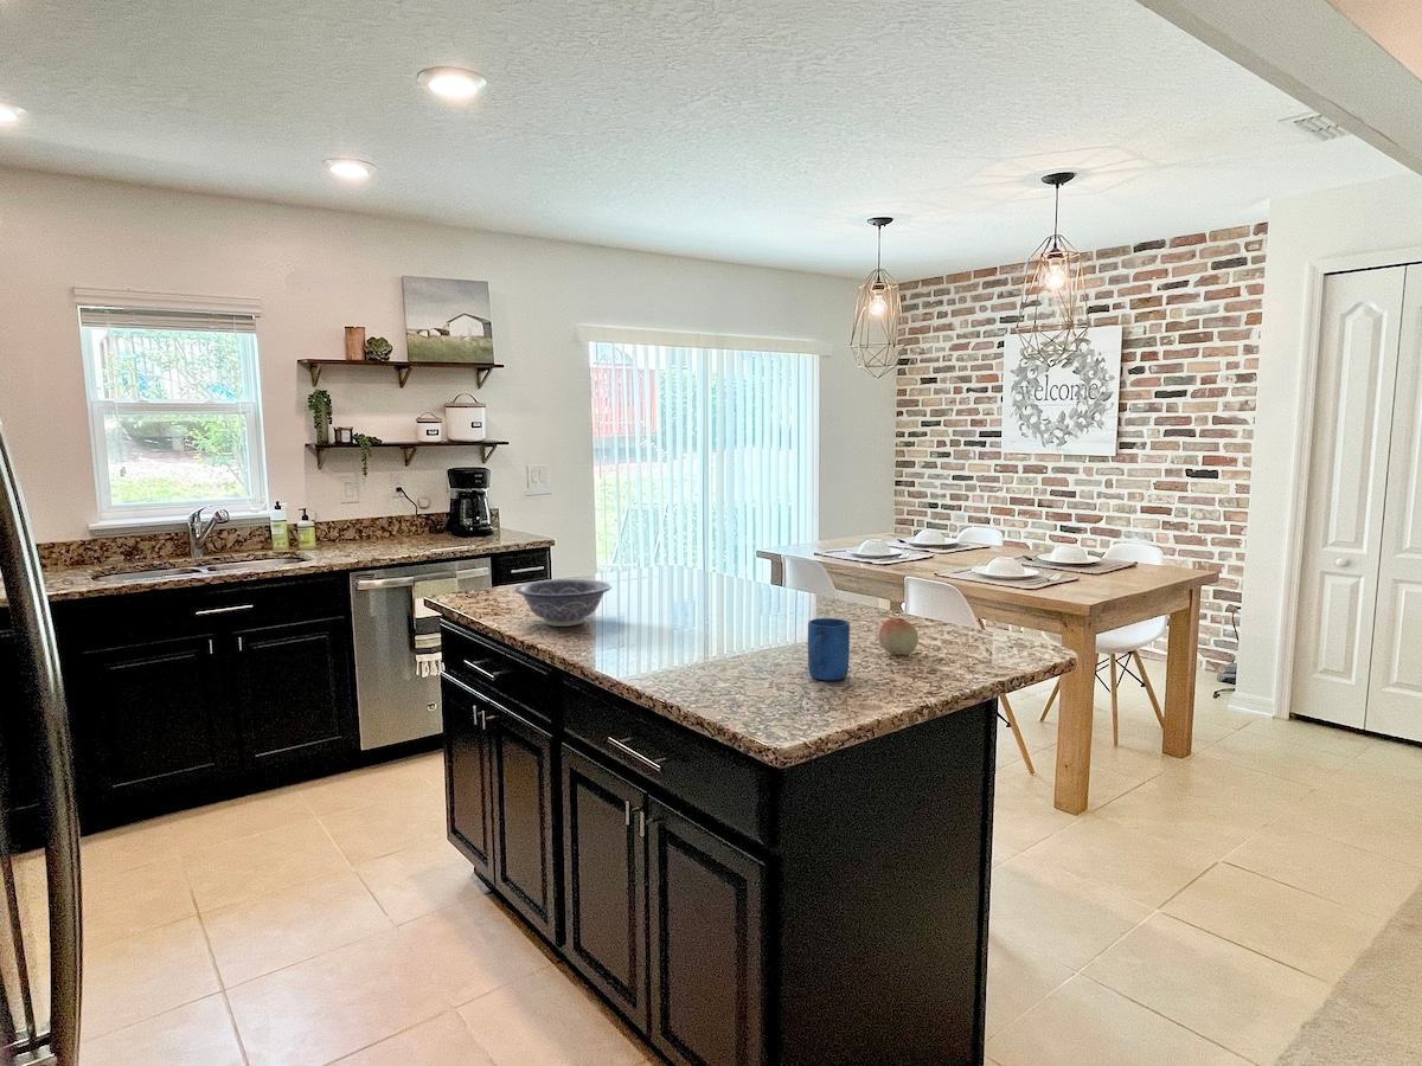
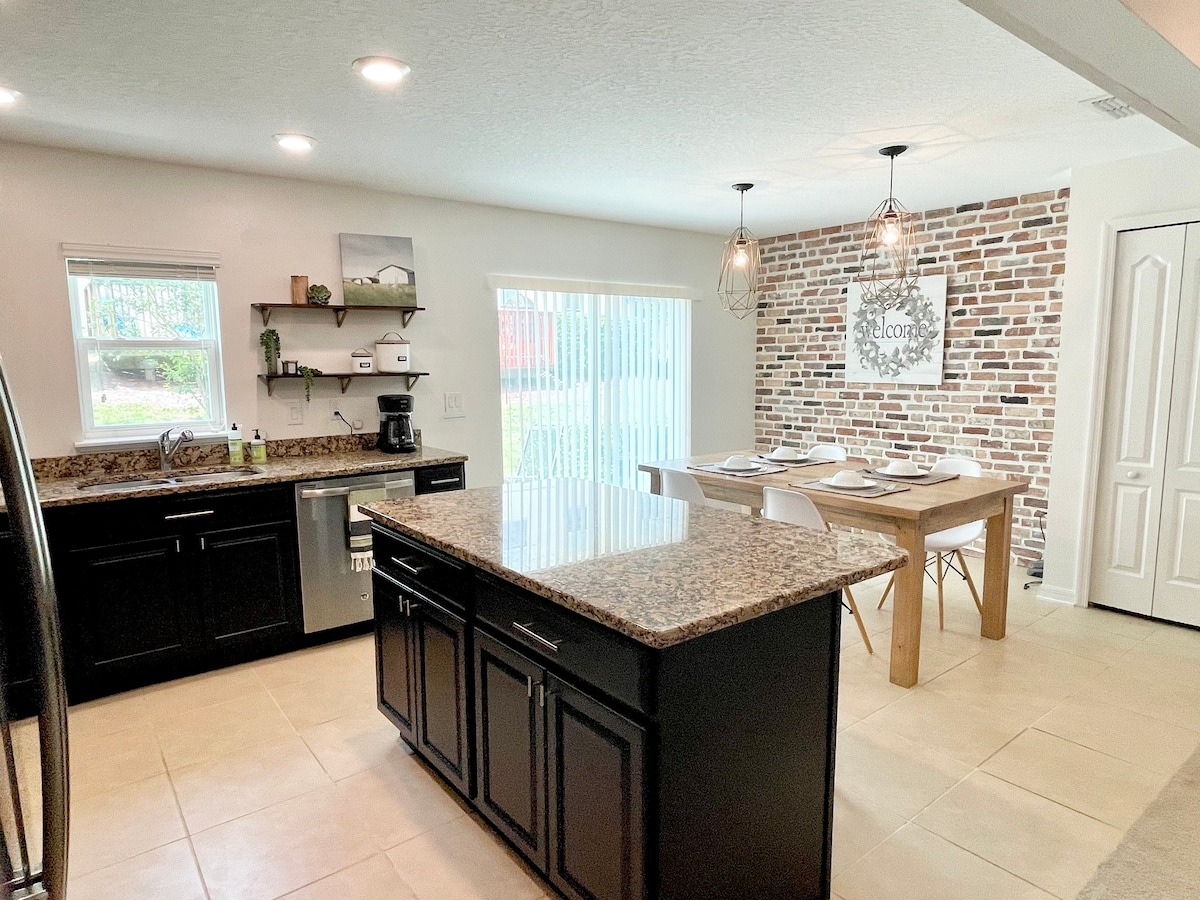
- fruit [878,617,920,656]
- decorative bowl [514,578,613,628]
- mug [807,617,851,682]
